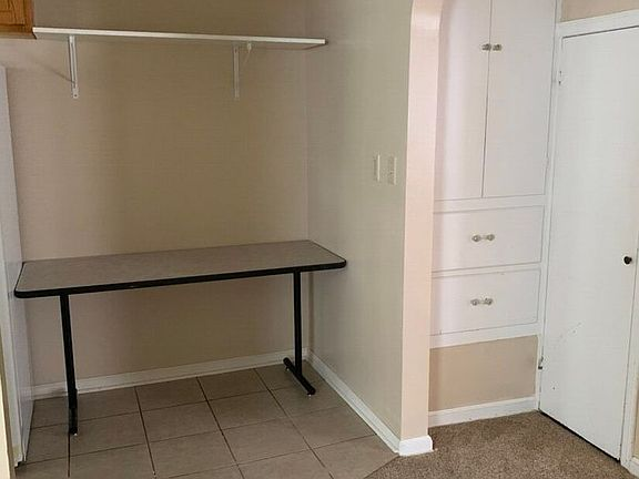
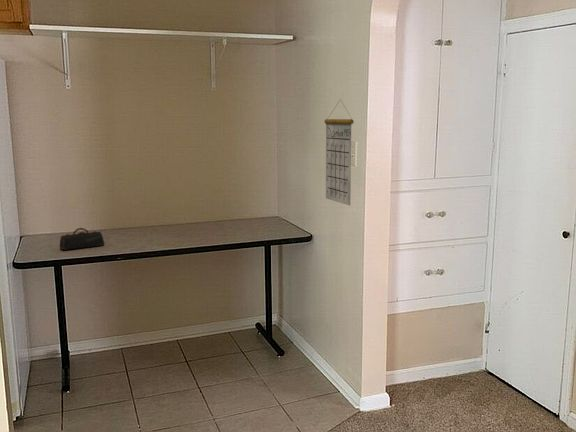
+ pencil case [59,227,105,251]
+ calendar [323,98,355,207]
